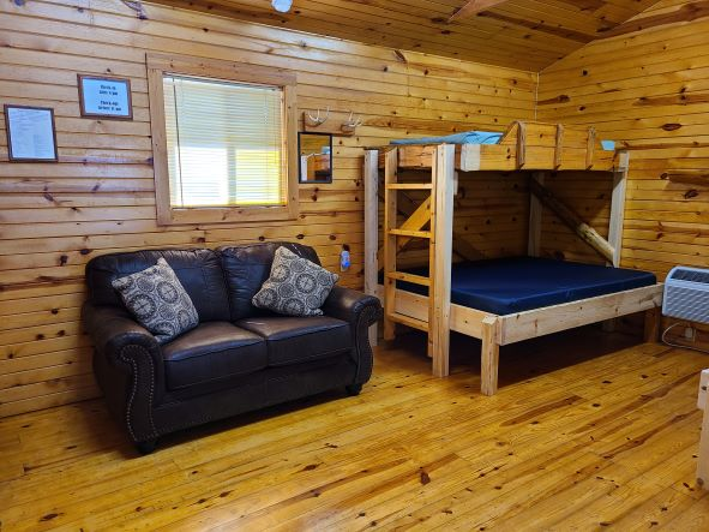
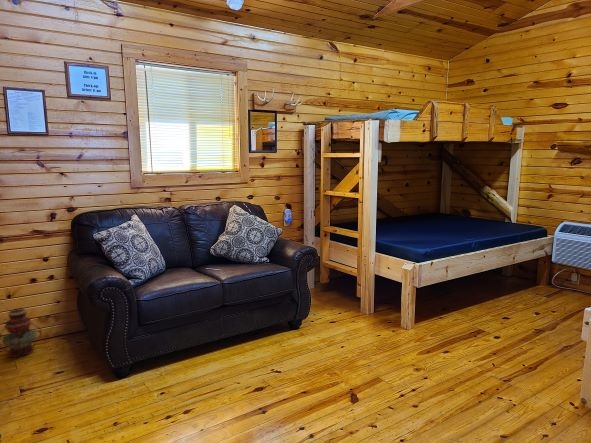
+ lantern [0,307,43,359]
